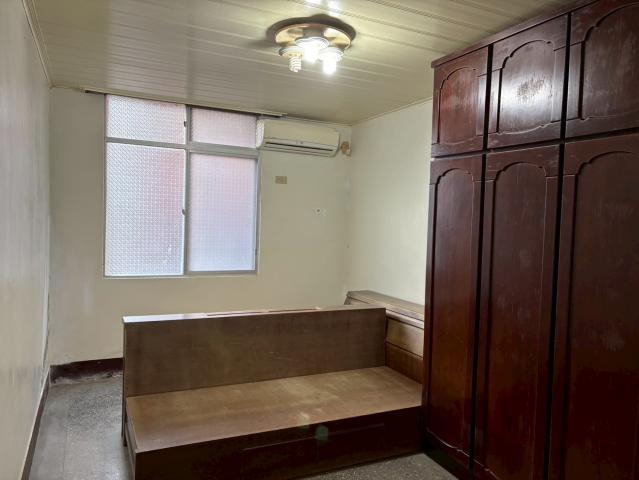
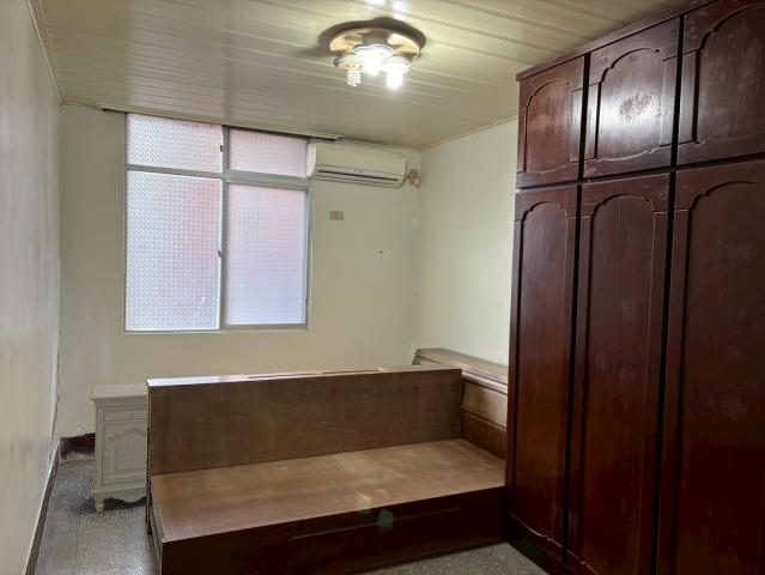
+ nightstand [89,382,148,514]
